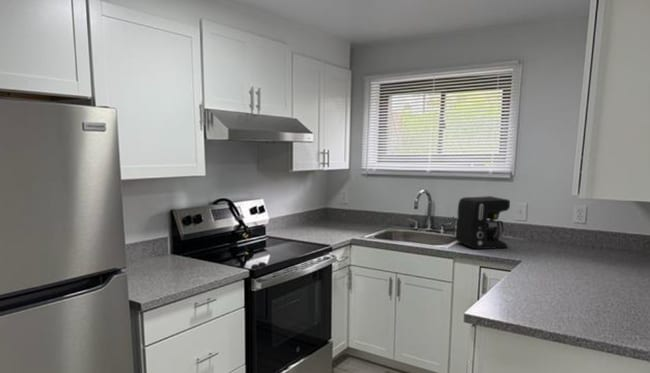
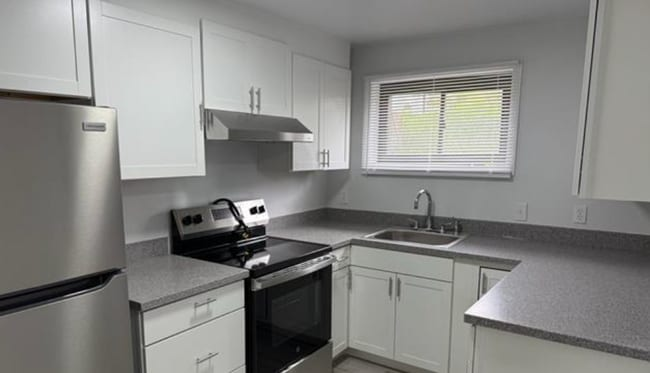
- coffee maker [455,195,511,250]
